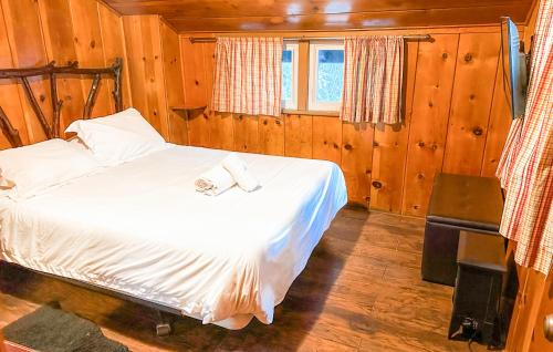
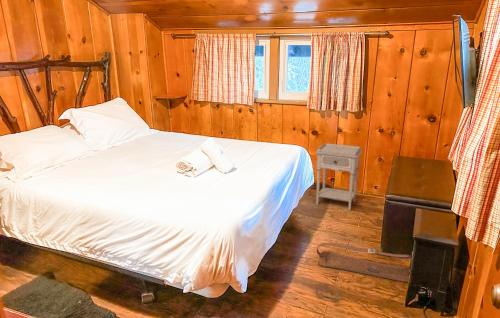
+ bag [316,242,413,283]
+ nightstand [314,142,363,211]
